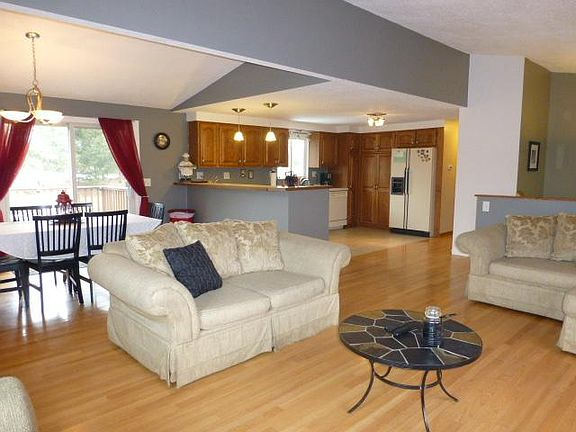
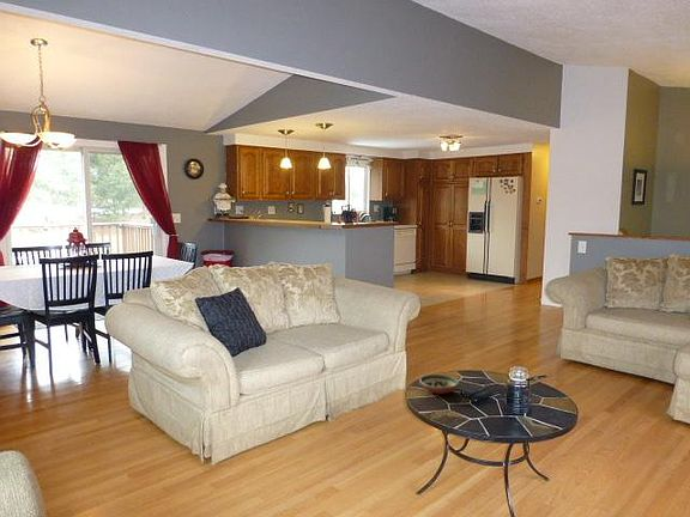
+ decorative bowl [418,373,460,395]
